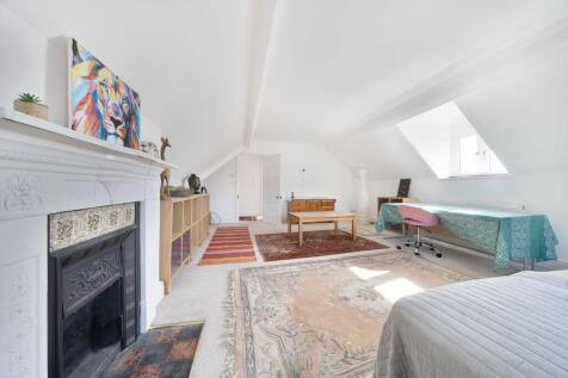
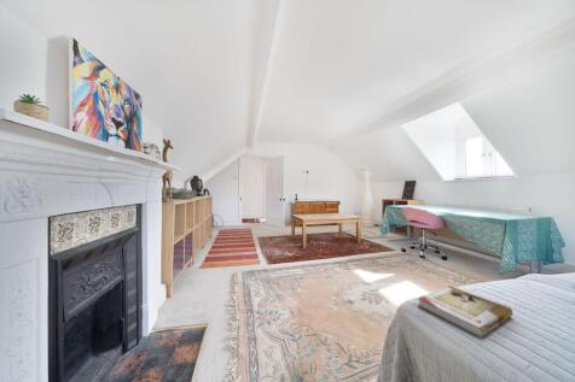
+ book [417,284,513,339]
